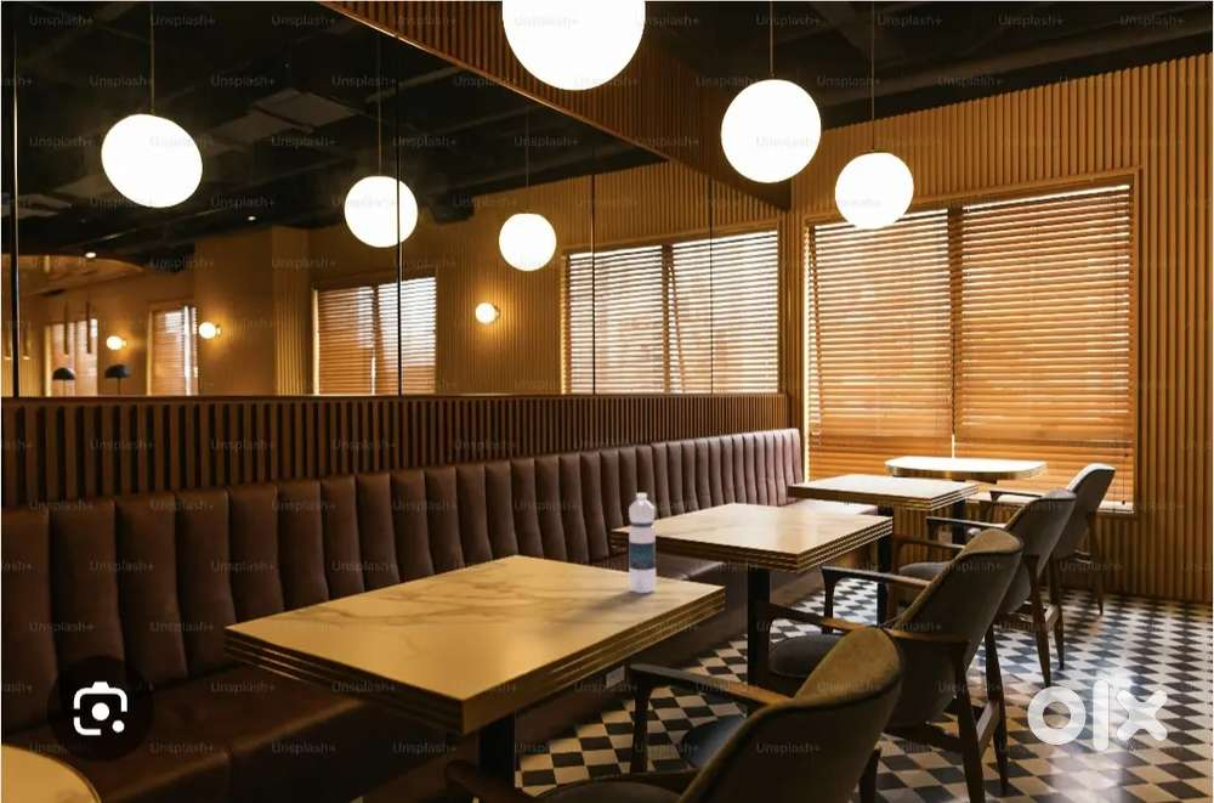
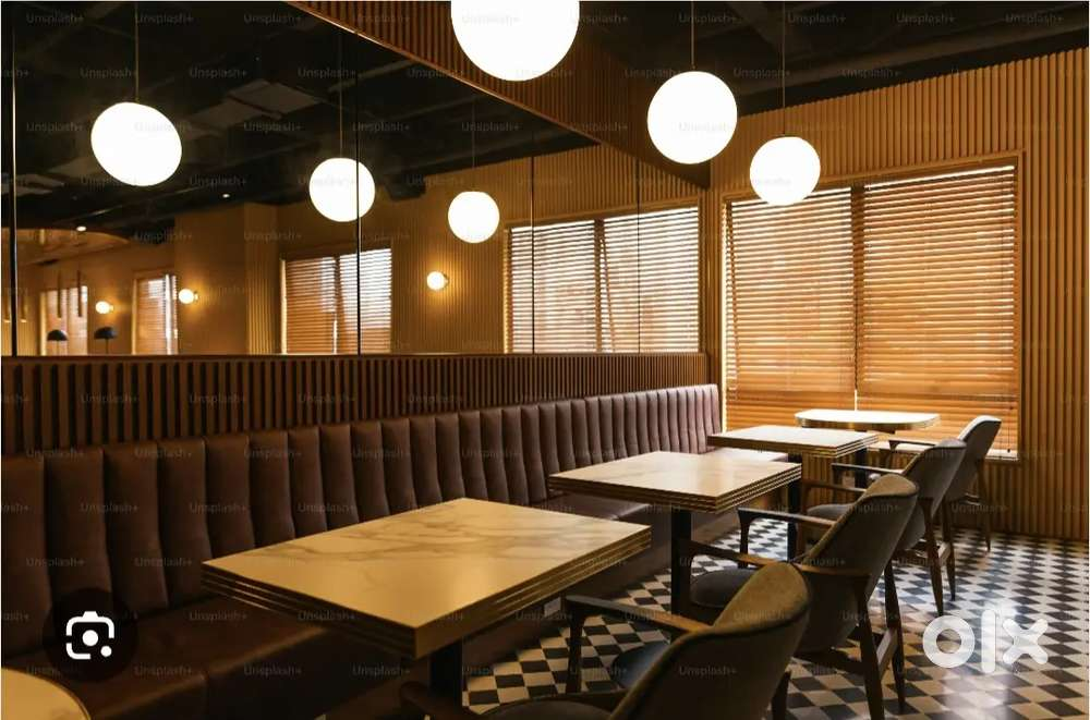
- water bottle [628,492,657,594]
